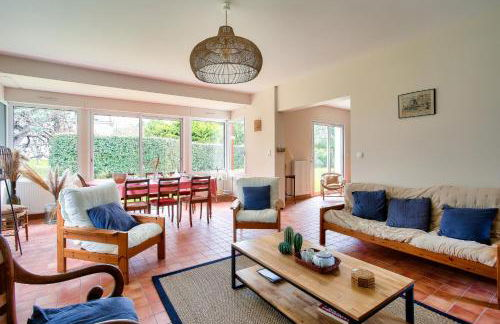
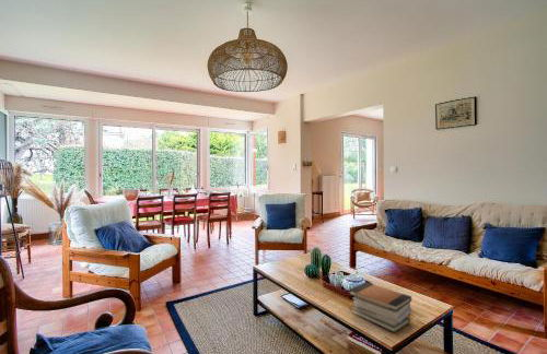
+ book stack [348,281,412,333]
